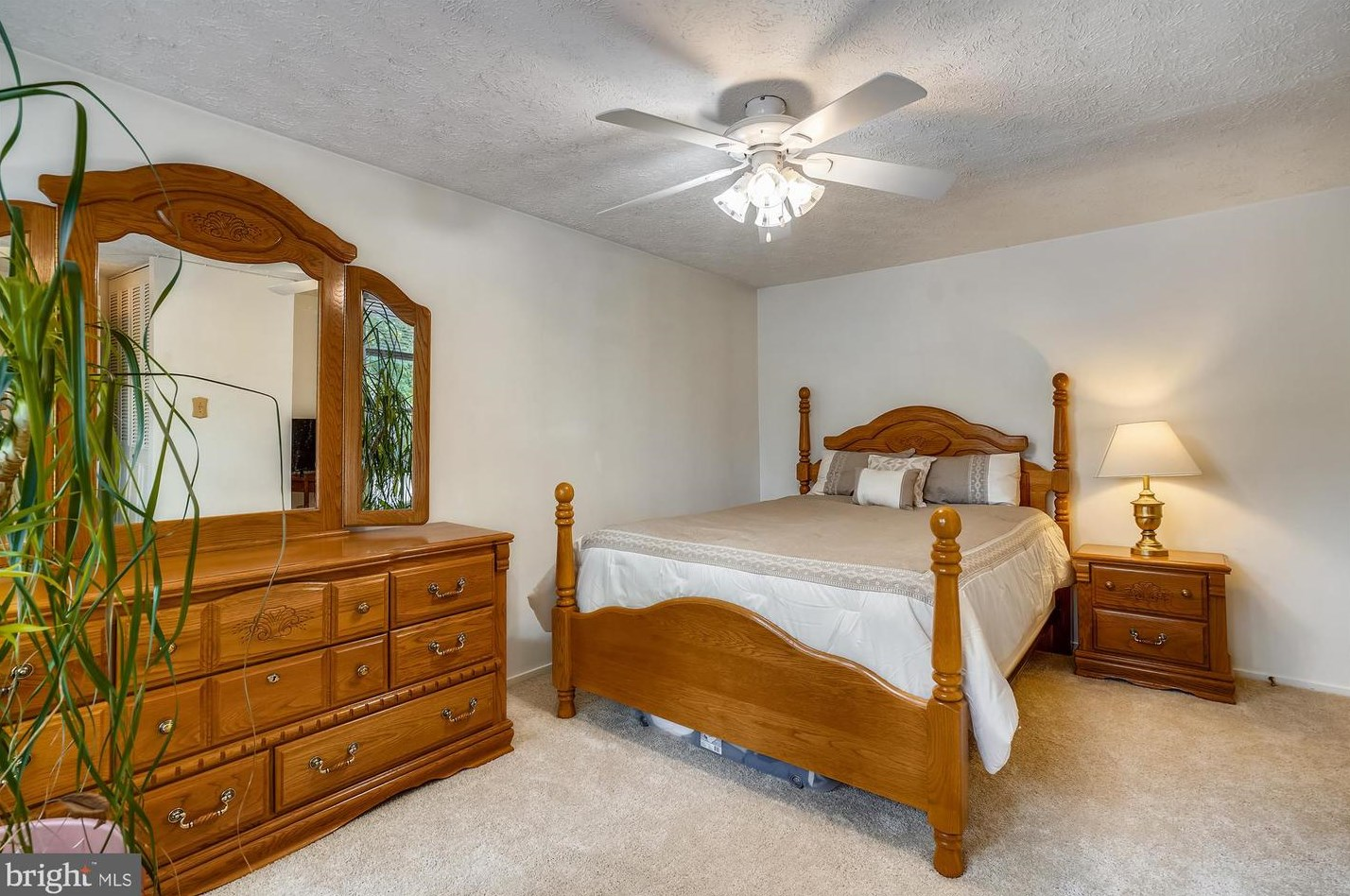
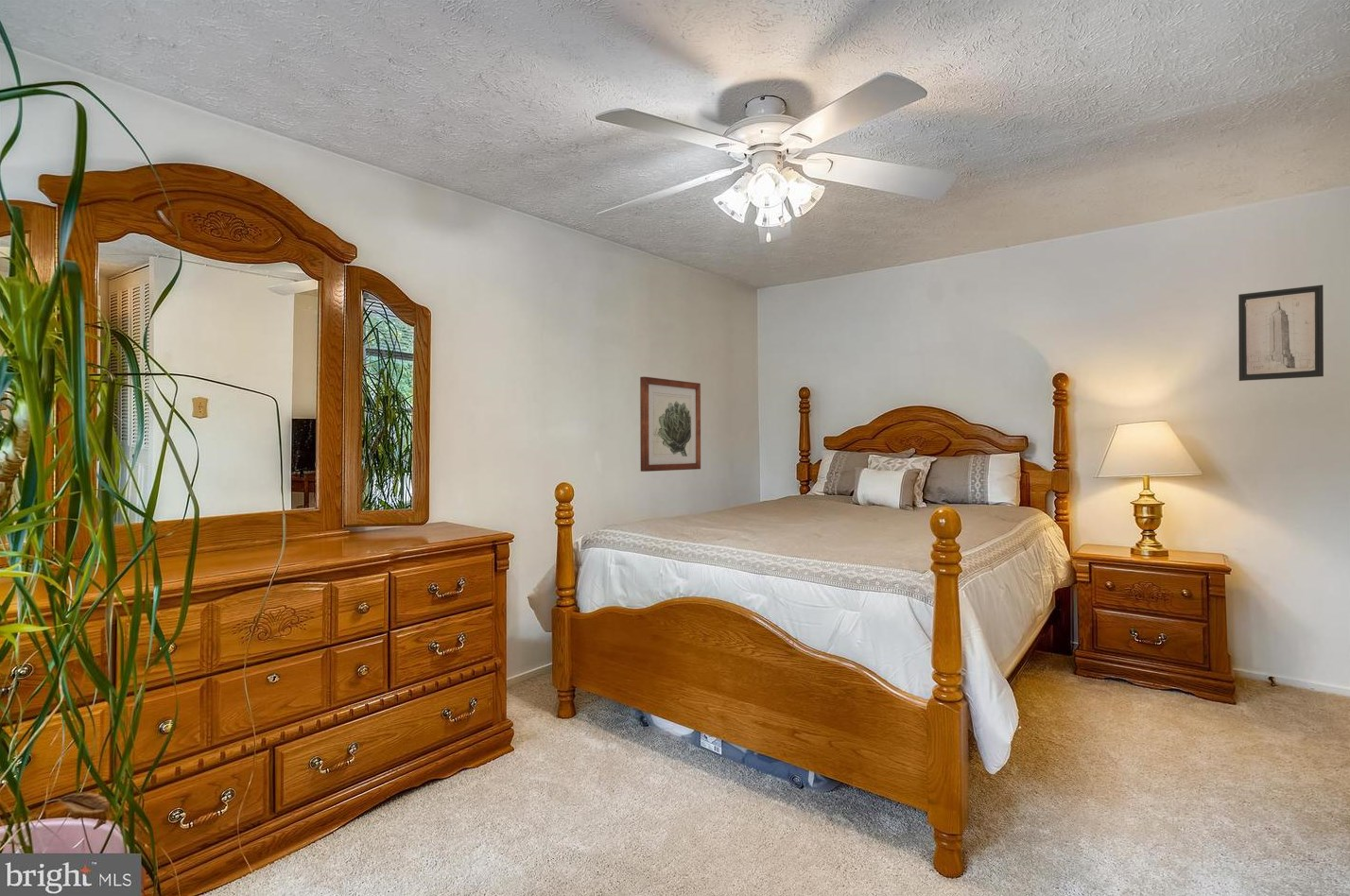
+ wall art [639,376,701,473]
+ wall art [1237,284,1324,382]
